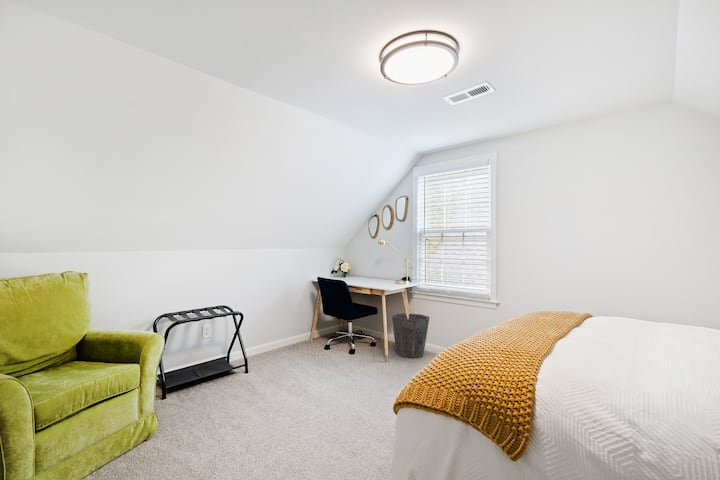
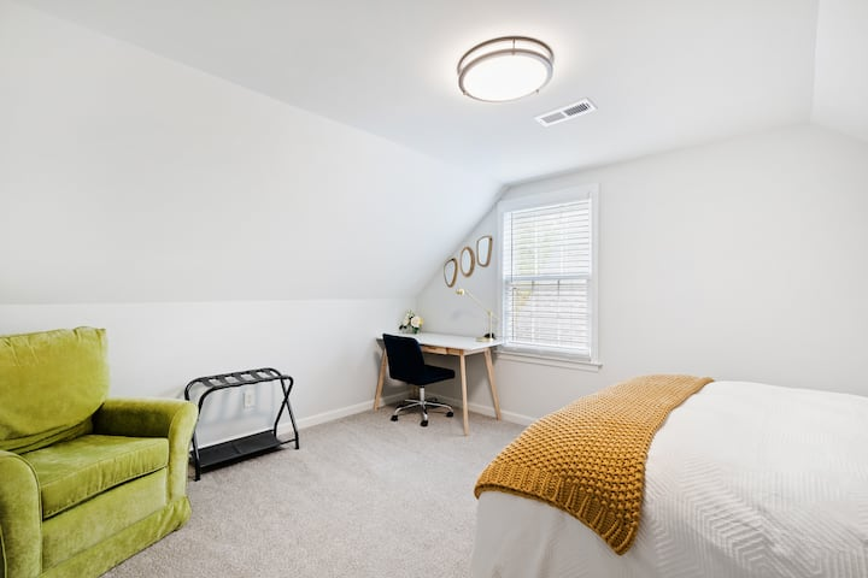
- waste bin [391,312,431,359]
